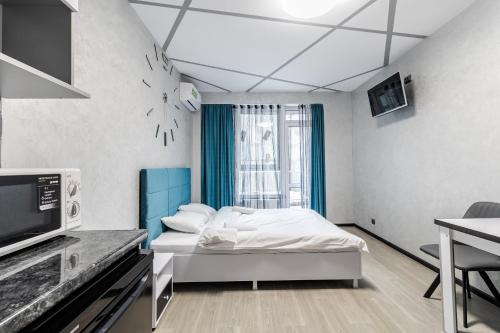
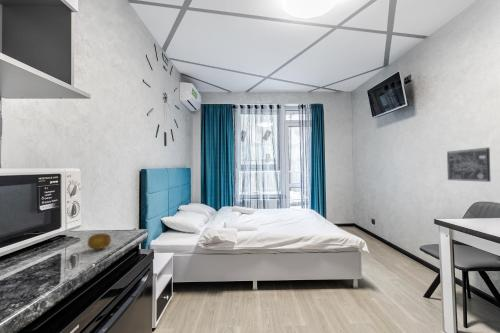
+ wall art [446,147,492,183]
+ fruit [87,232,112,250]
